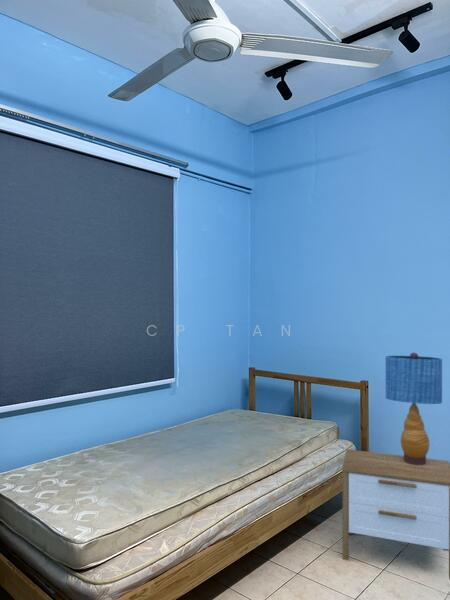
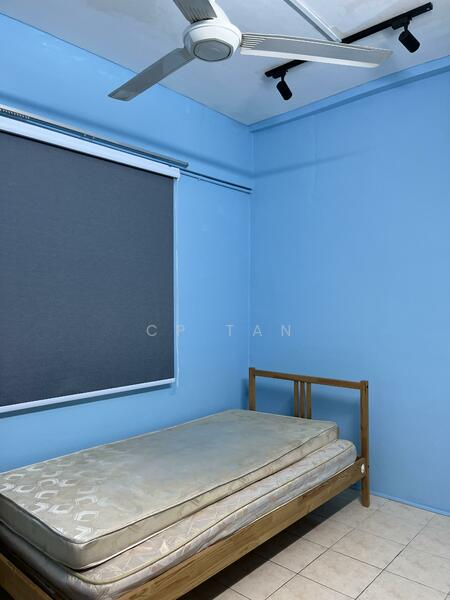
- nightstand [341,448,450,580]
- table lamp [385,352,443,465]
